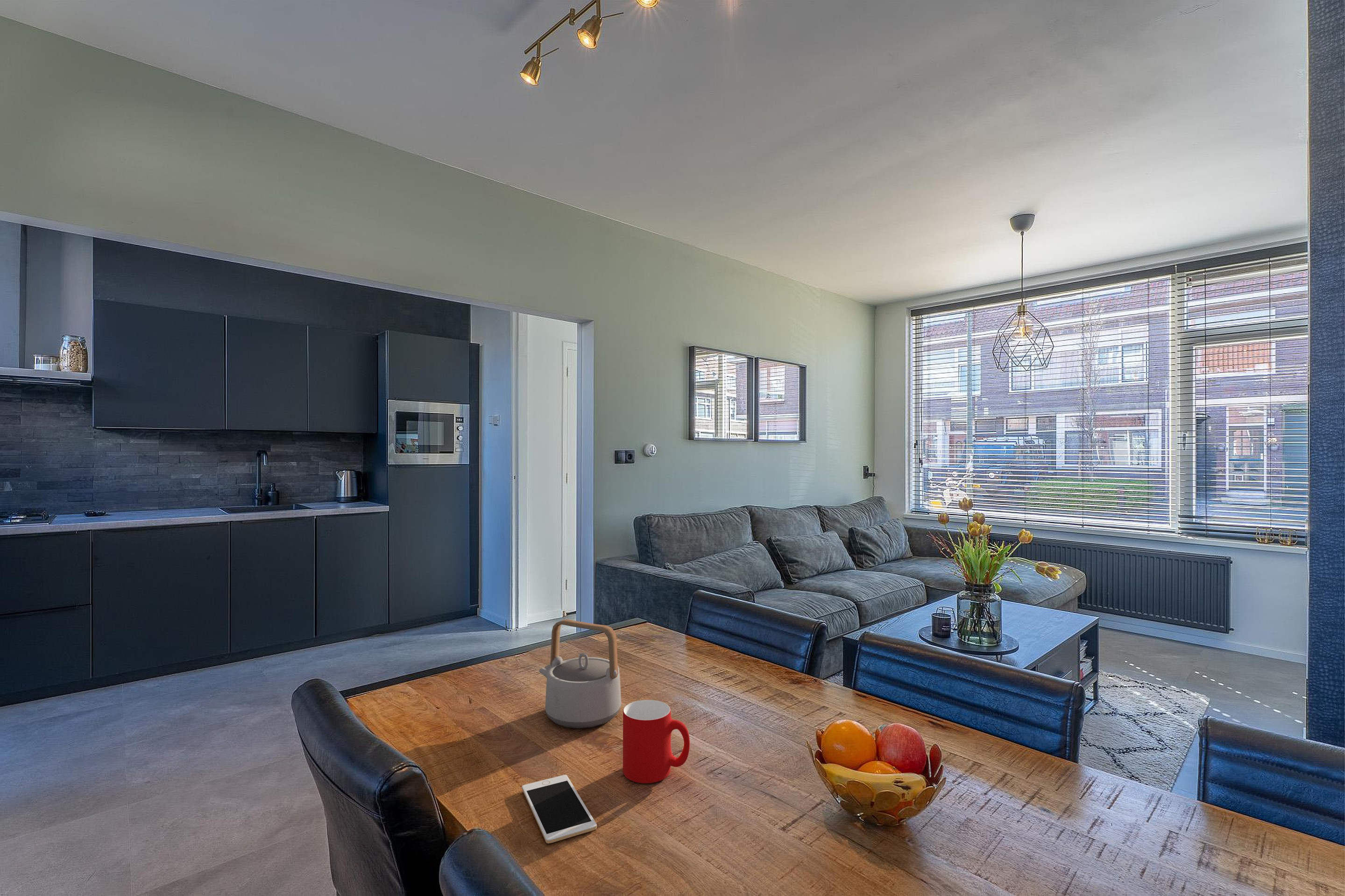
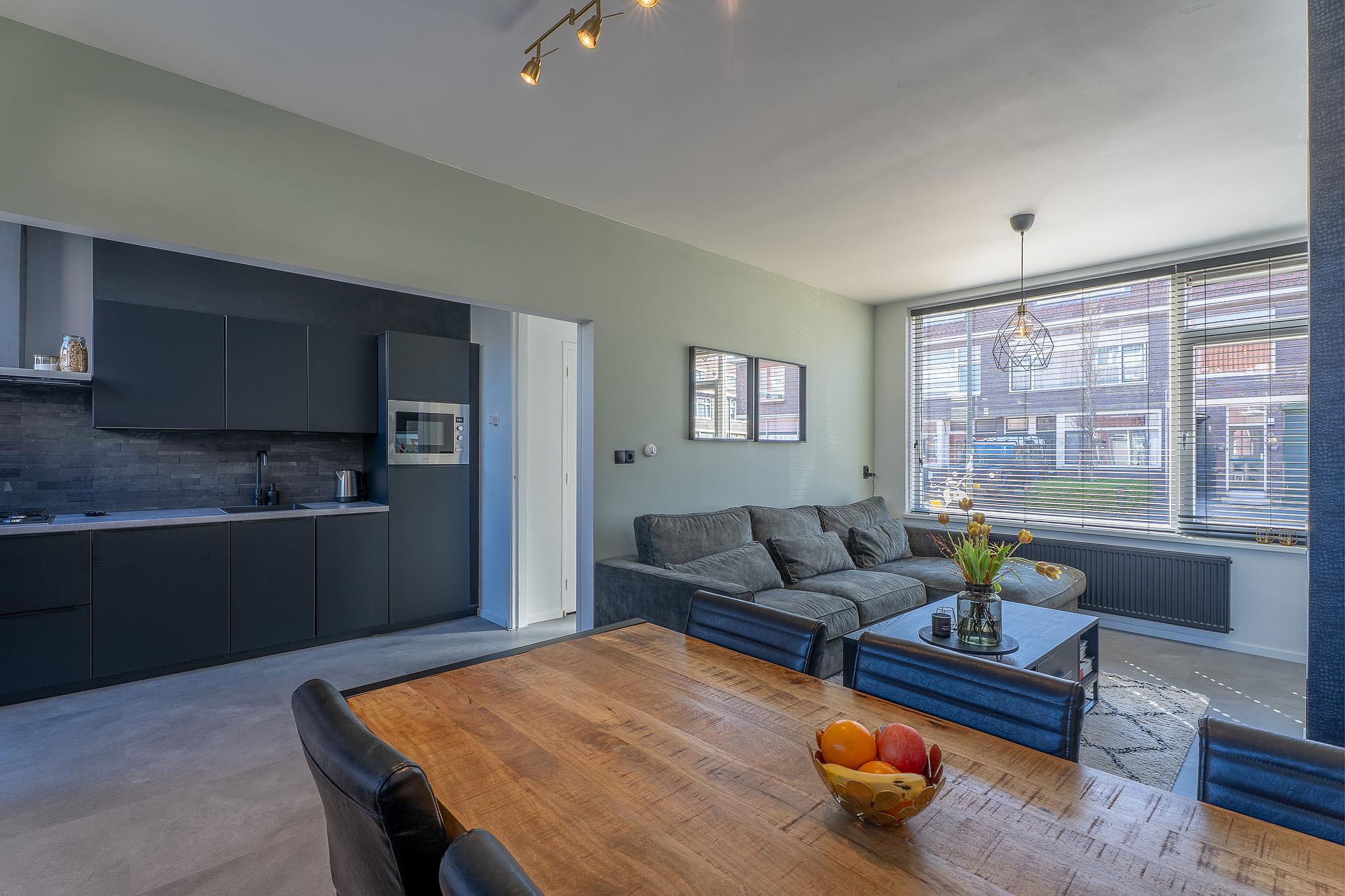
- cup [623,699,690,784]
- cell phone [521,775,597,844]
- teapot [539,619,622,729]
